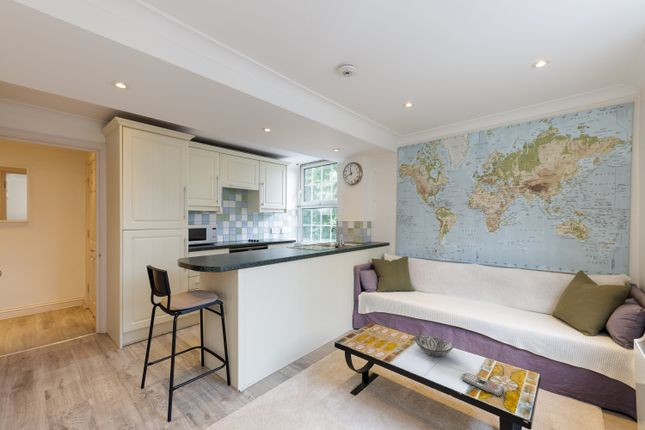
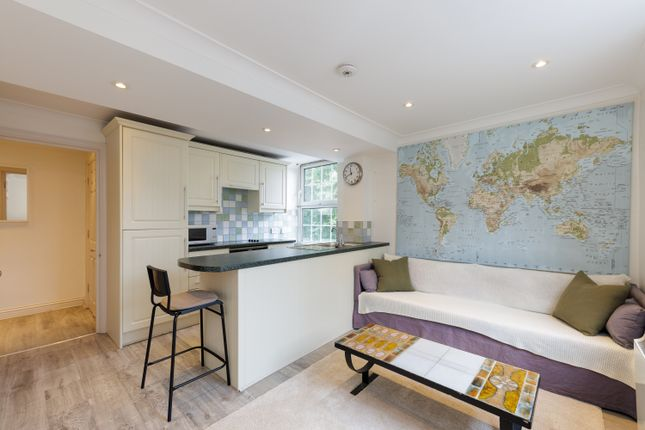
- decorative bowl [413,334,455,358]
- remote control [460,372,505,397]
